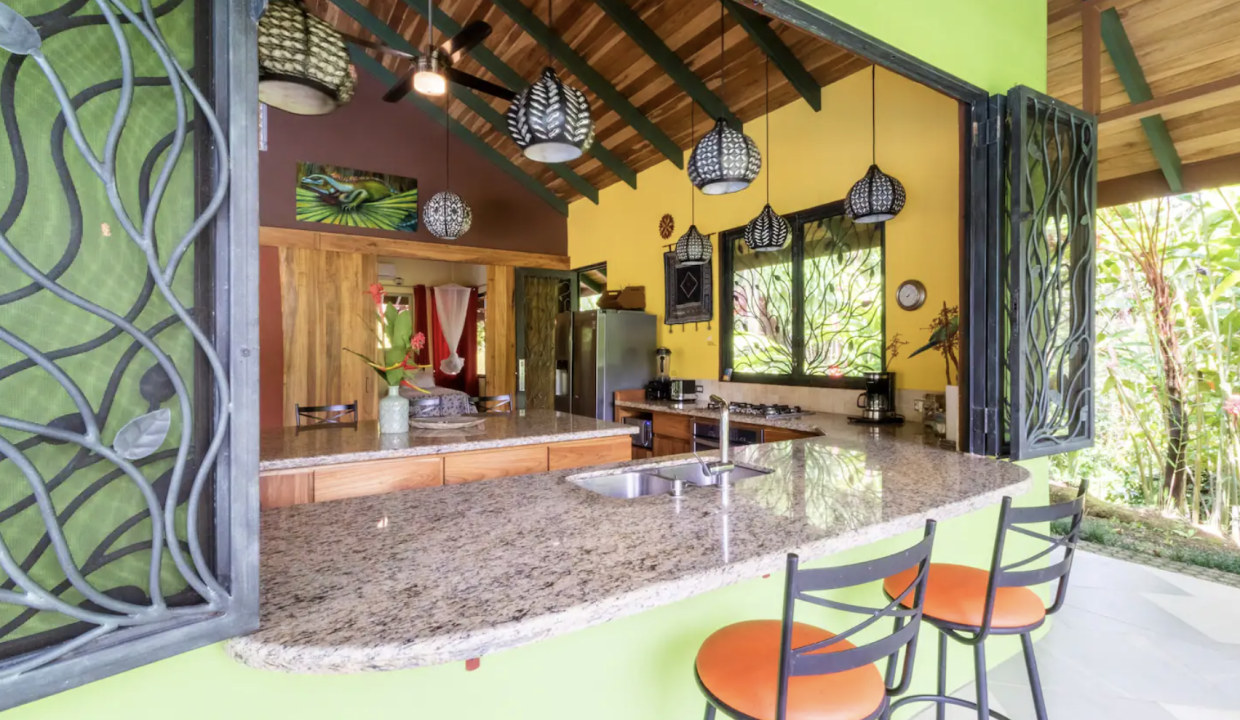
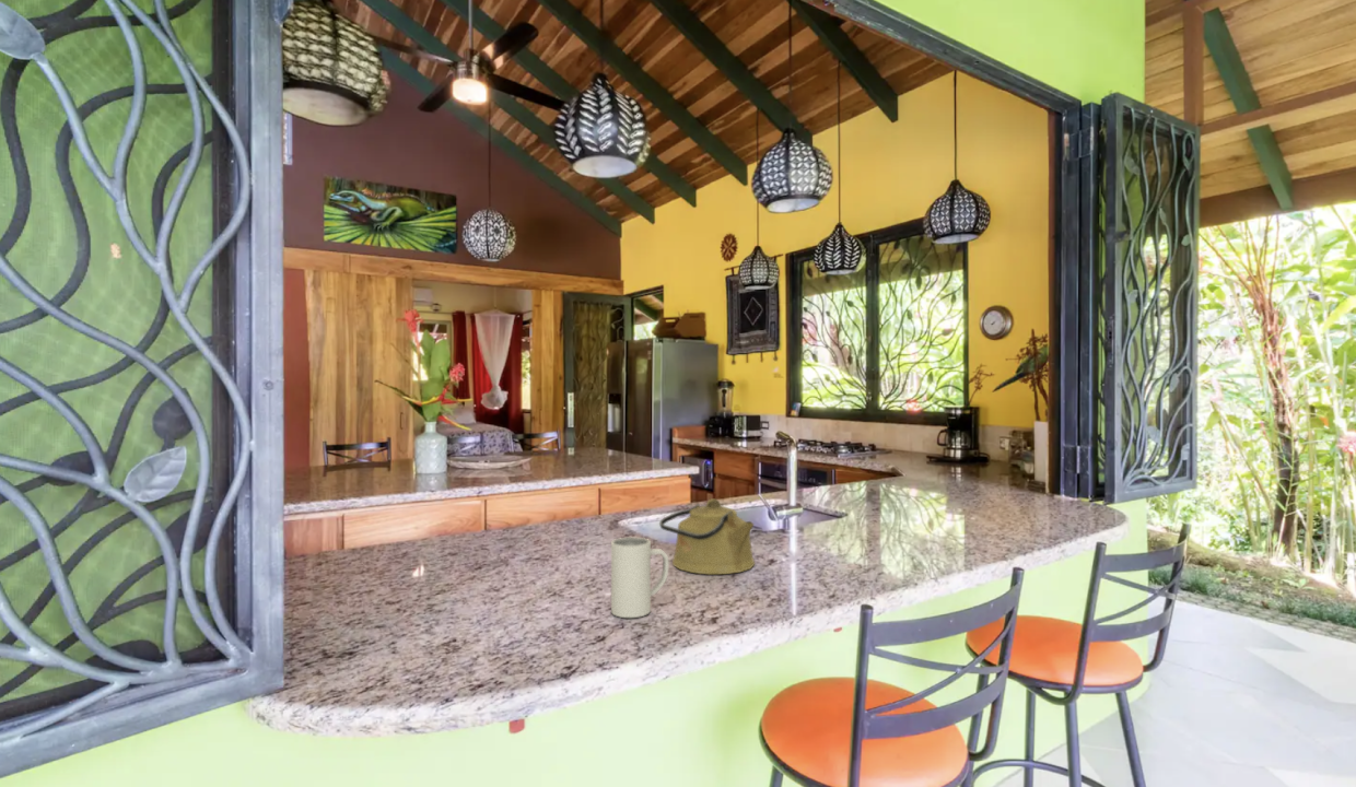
+ kettle [658,497,756,575]
+ mug [610,537,670,619]
